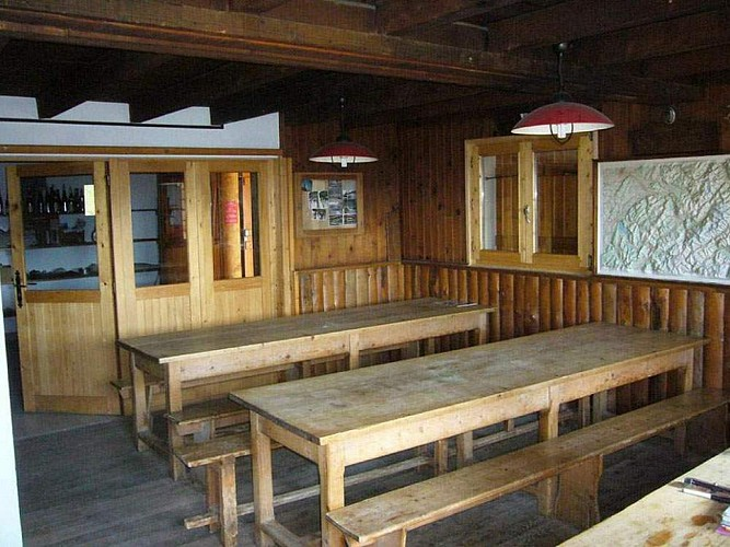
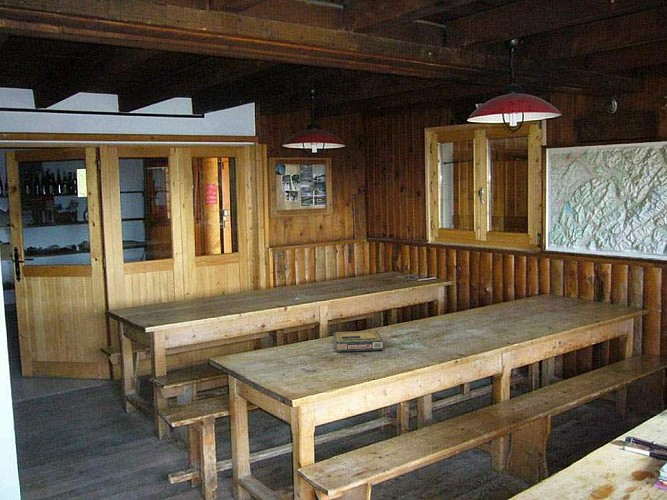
+ video game box [333,330,384,353]
